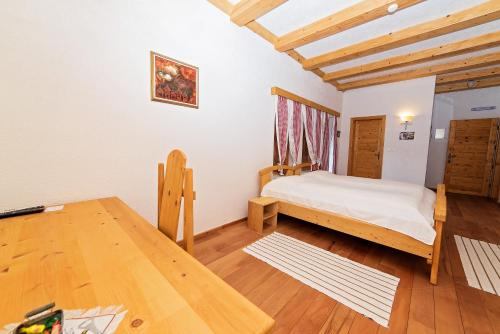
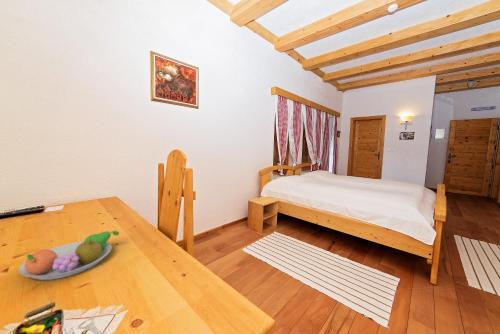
+ fruit bowl [18,230,120,281]
